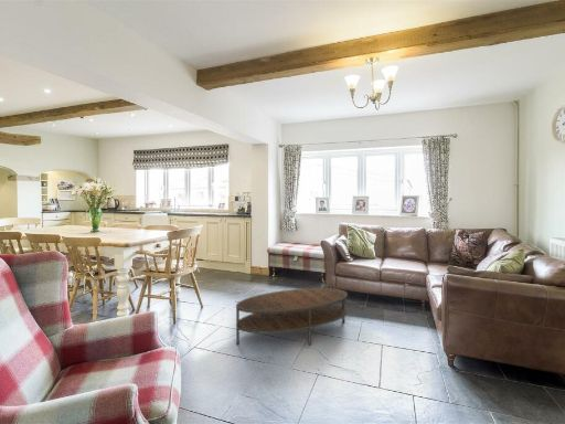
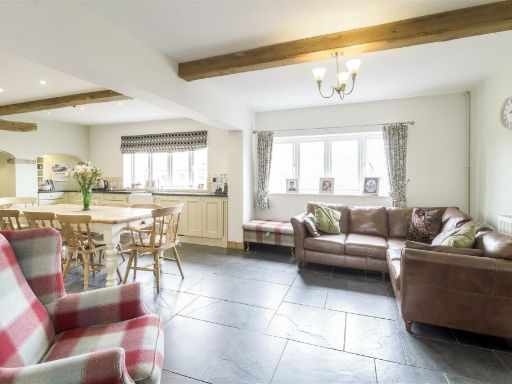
- coffee table [235,287,349,347]
